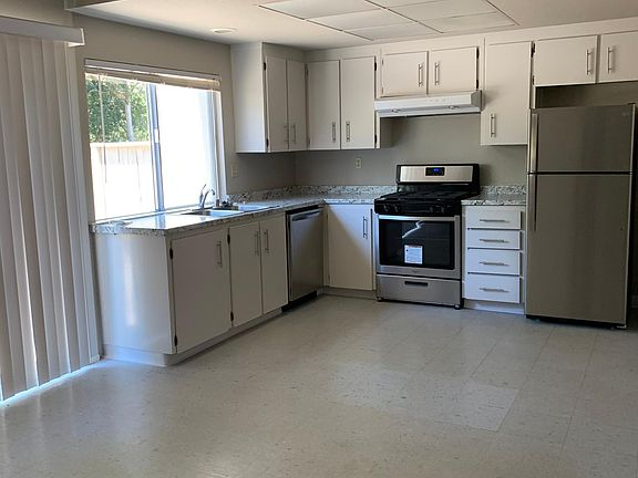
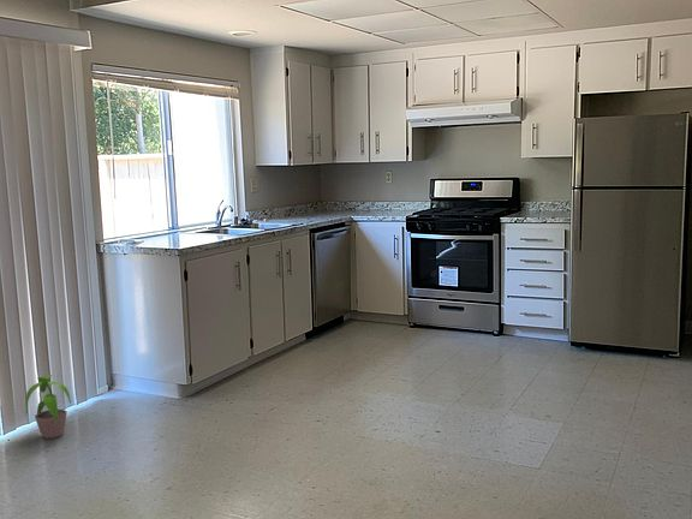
+ potted plant [24,374,72,440]
